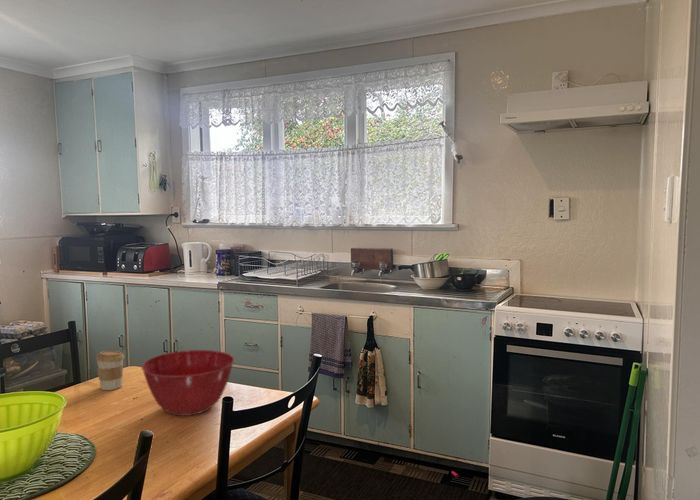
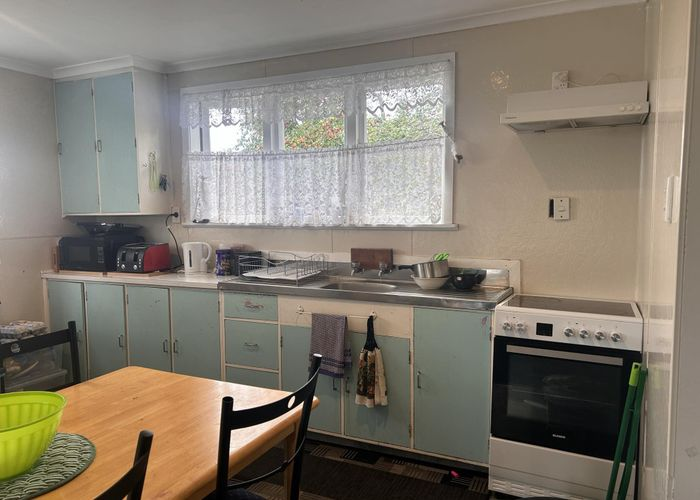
- mixing bowl [140,349,235,417]
- coffee cup [95,350,125,391]
